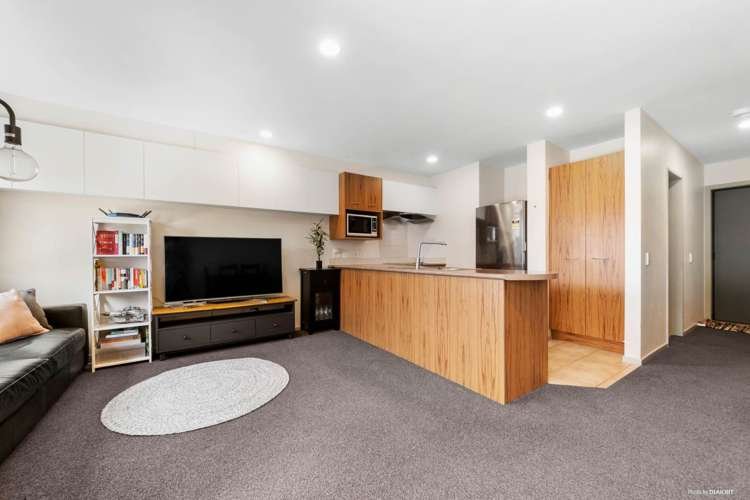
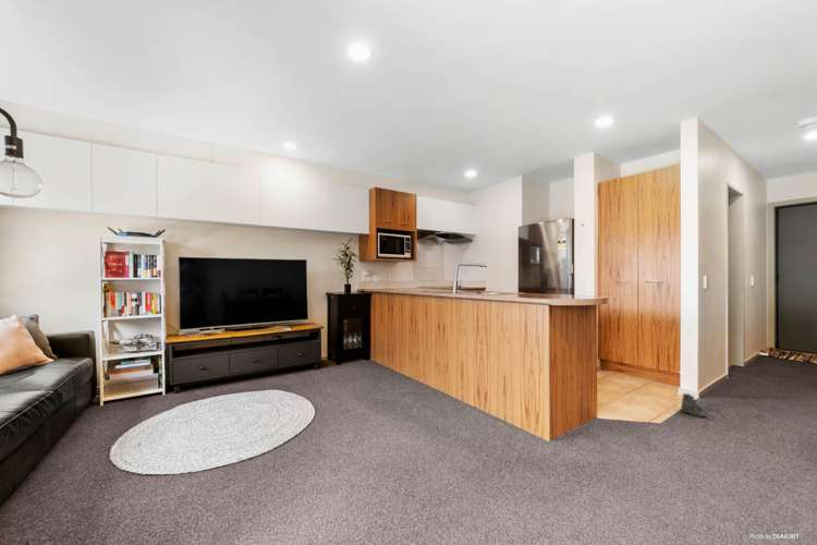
+ boots [680,392,708,419]
